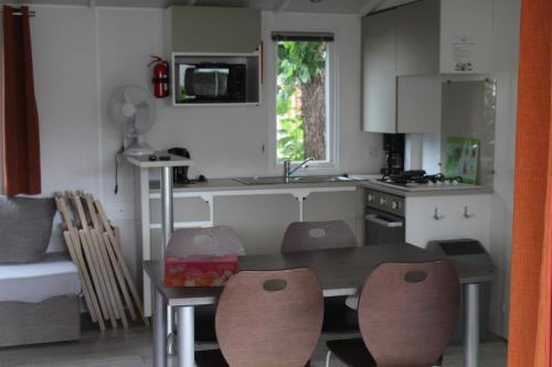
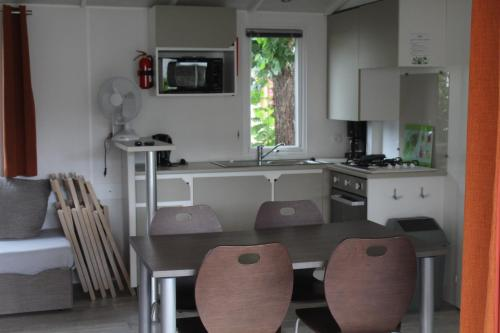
- tissue box [163,253,238,288]
